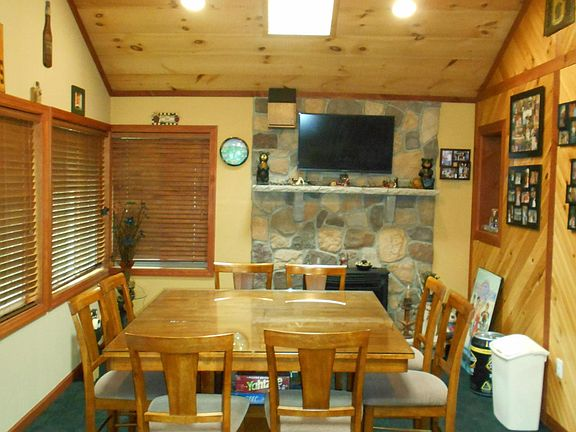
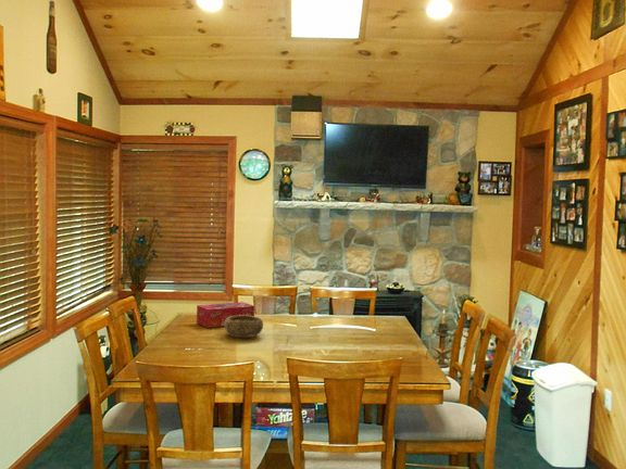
+ bowl [224,315,264,339]
+ tissue box [196,301,255,329]
